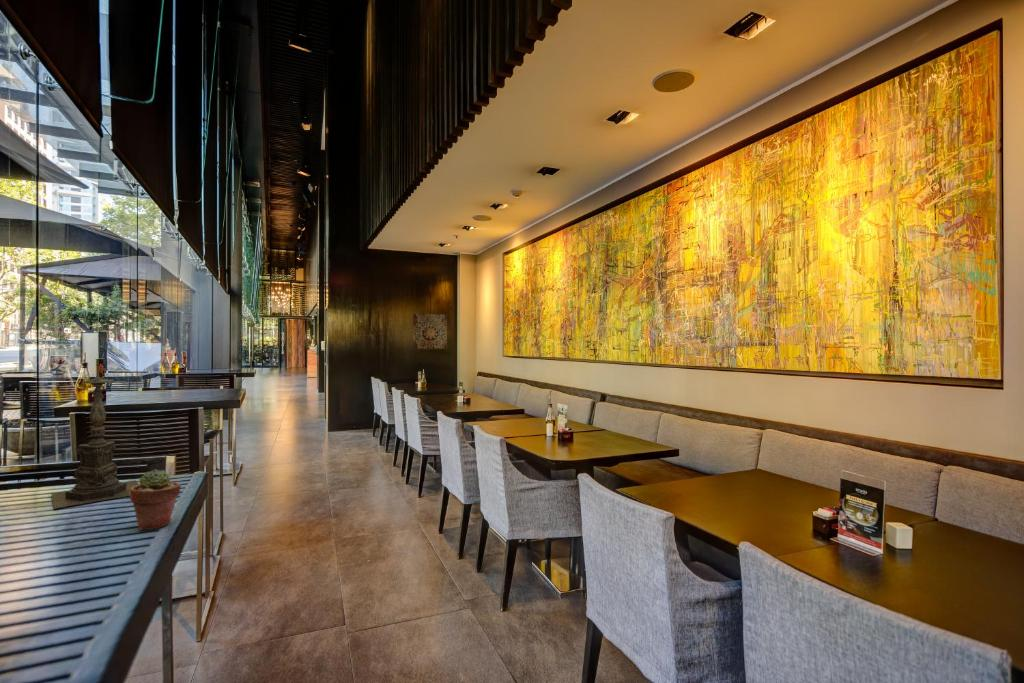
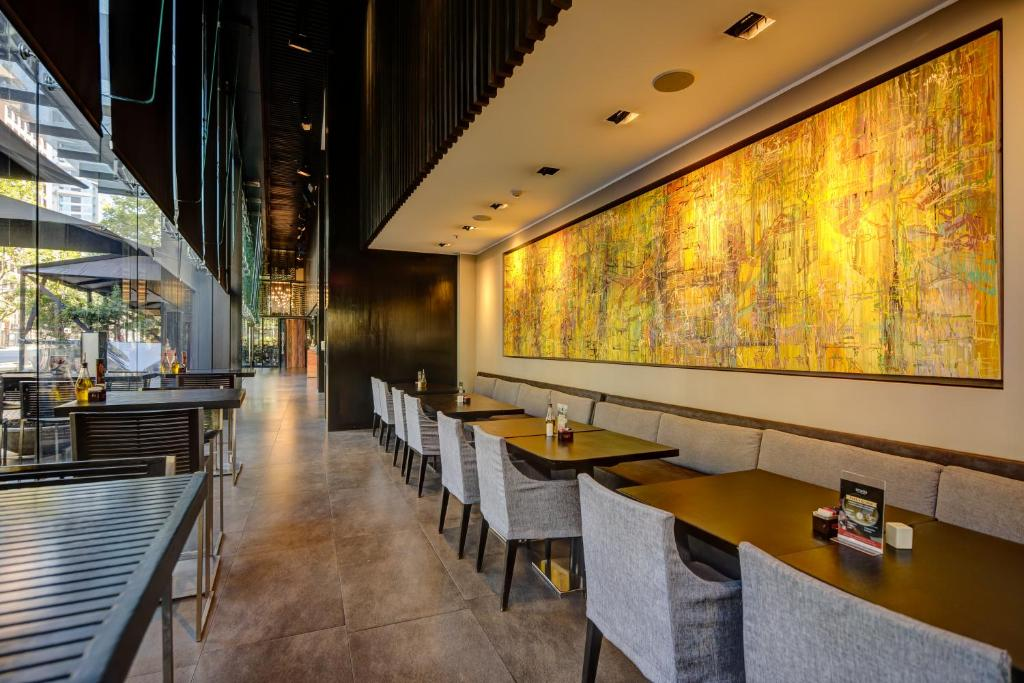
- candle holder [51,360,140,510]
- potted succulent [129,468,182,531]
- wall art [412,313,448,350]
